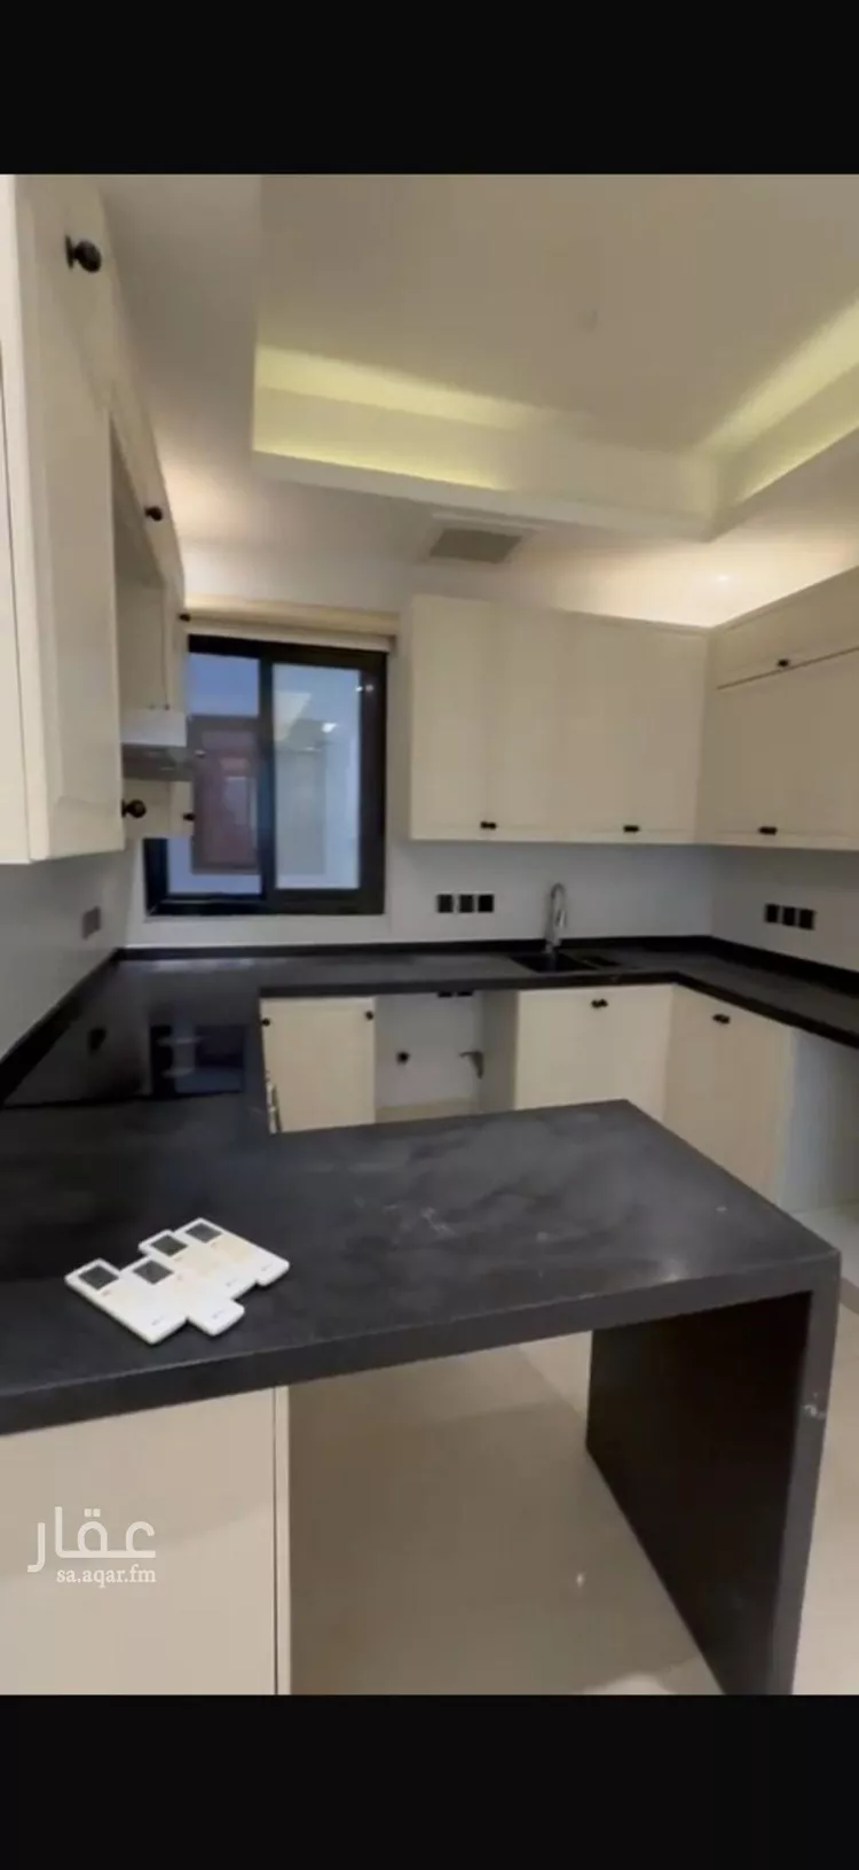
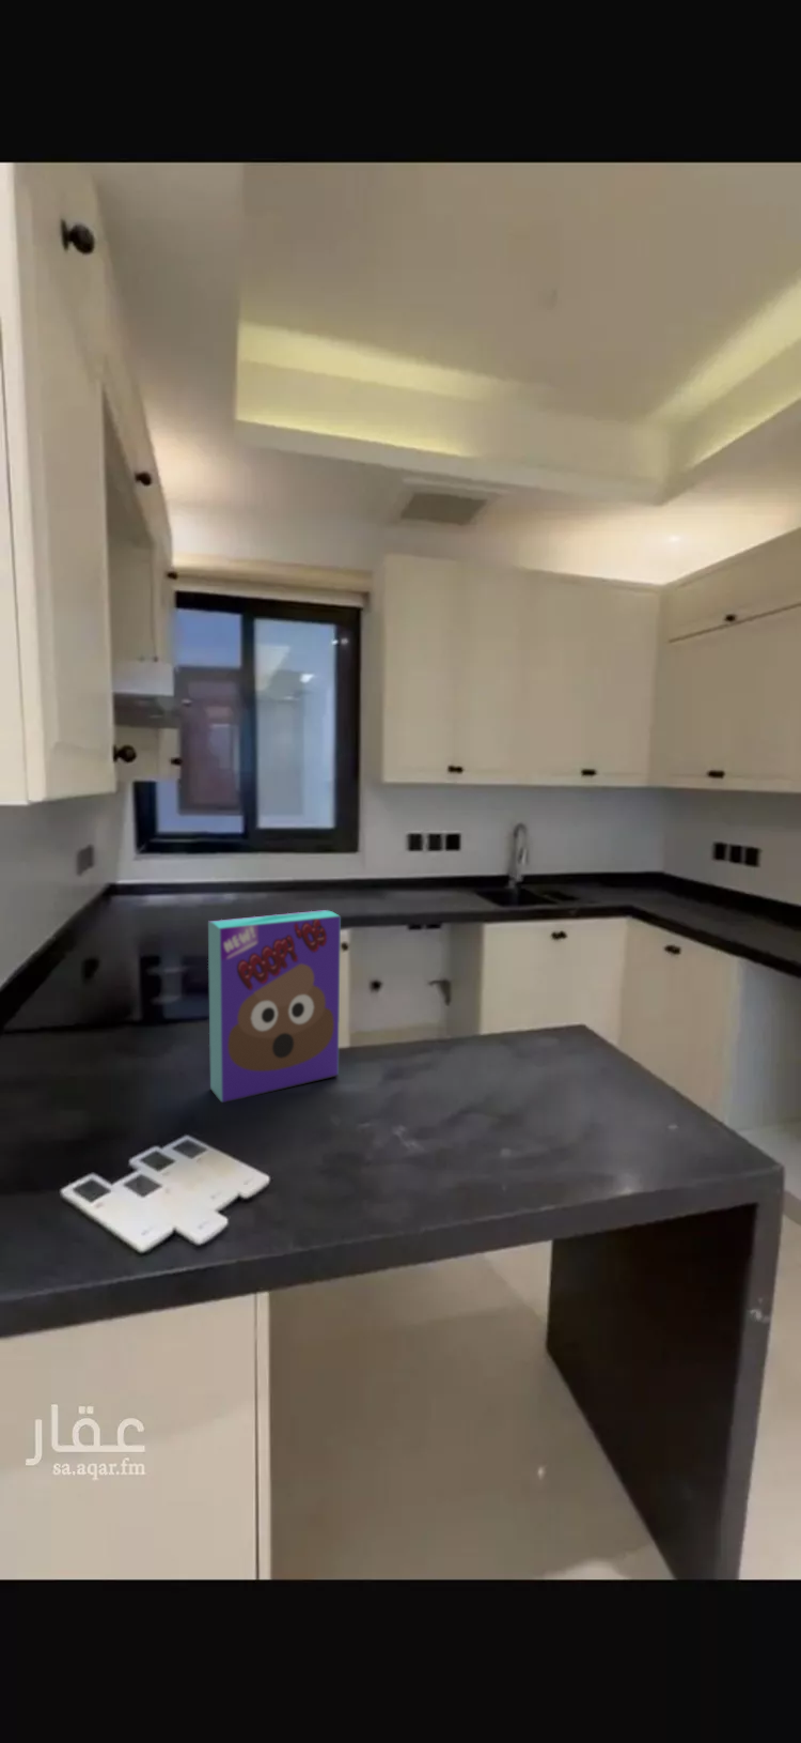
+ cereal box [207,909,342,1104]
